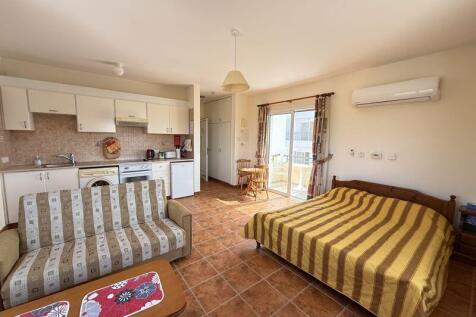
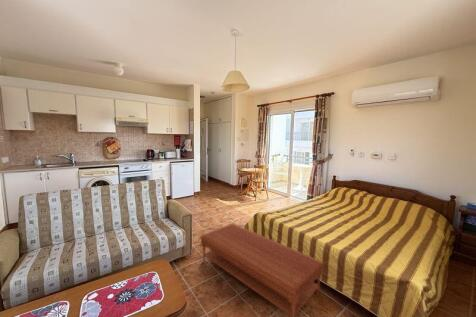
+ coffee table [199,222,326,317]
